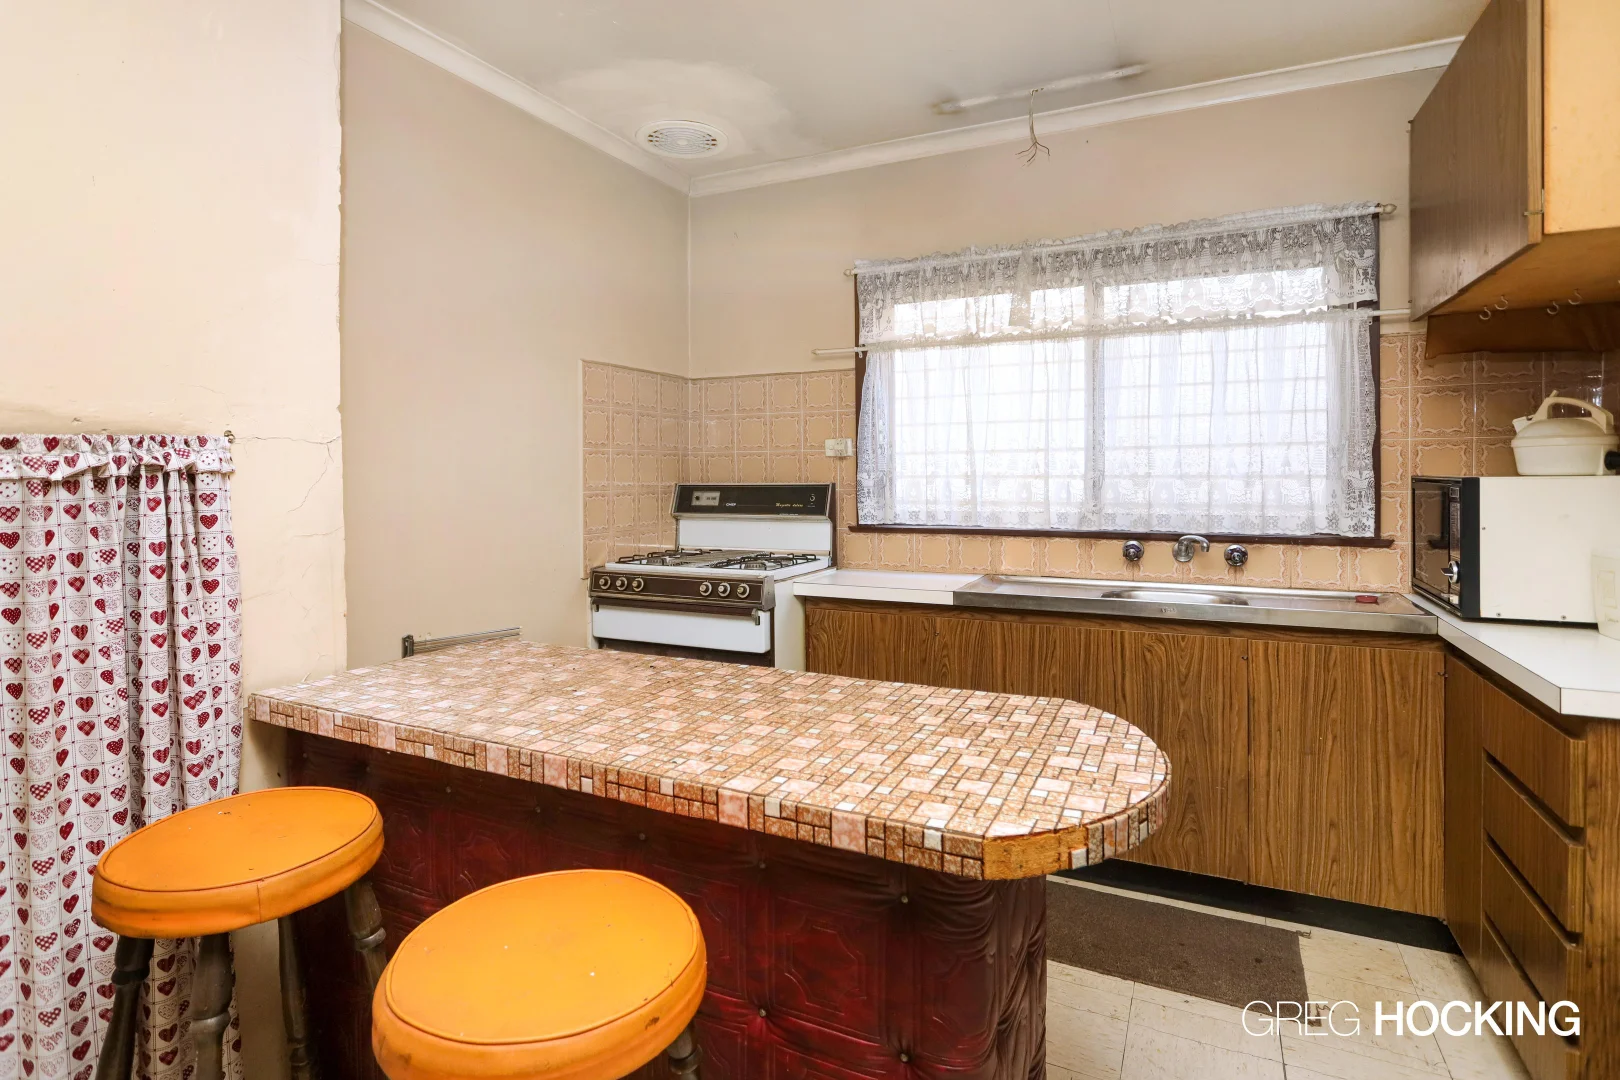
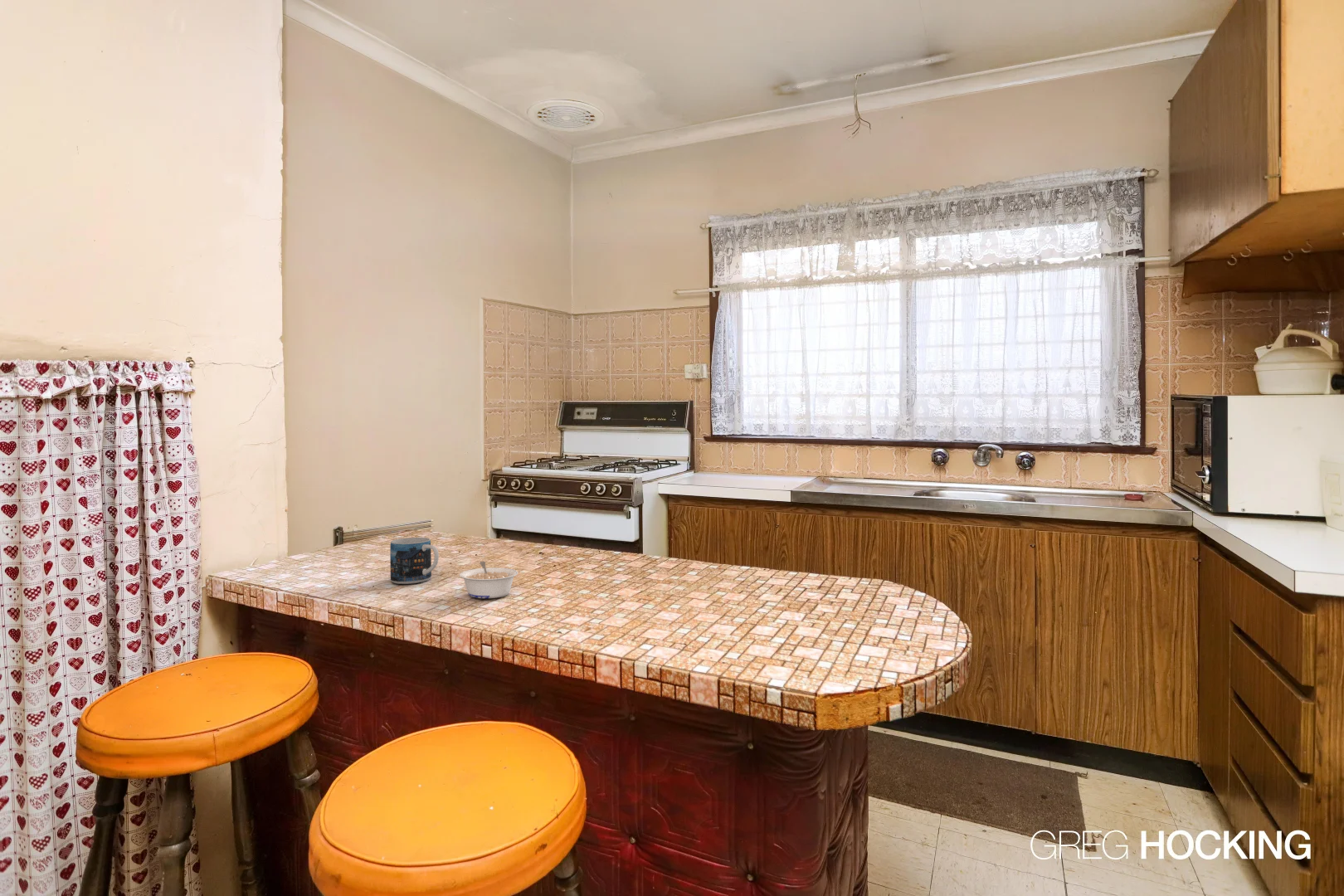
+ legume [459,561,519,599]
+ mug [389,537,440,585]
